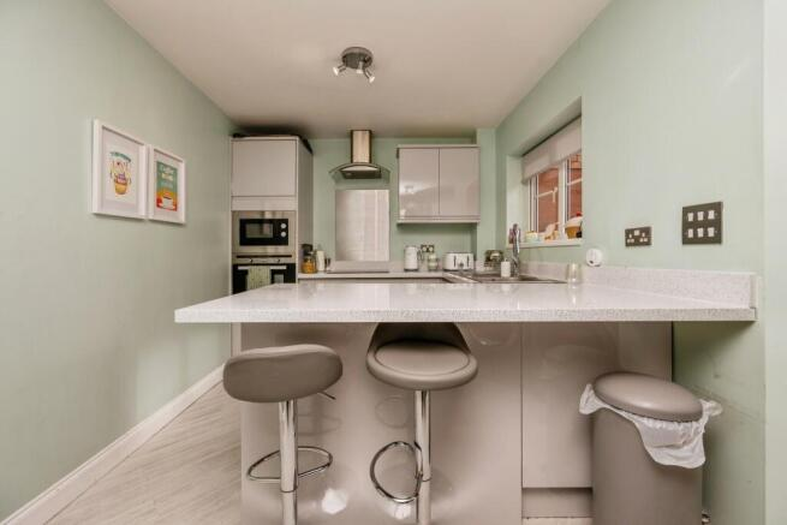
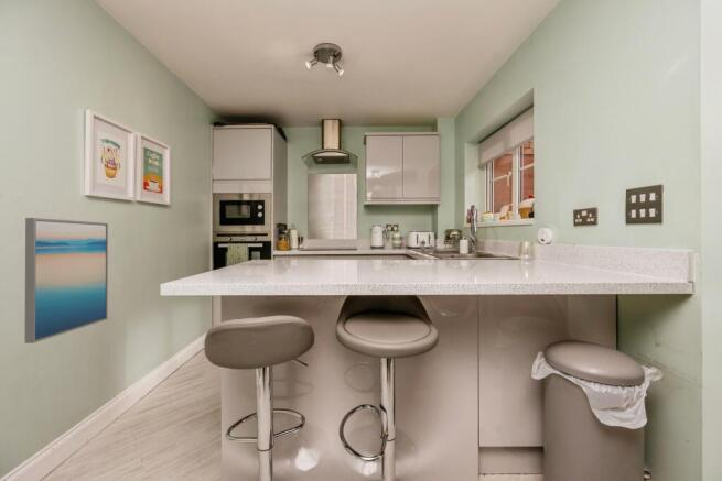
+ wall art [24,217,109,345]
